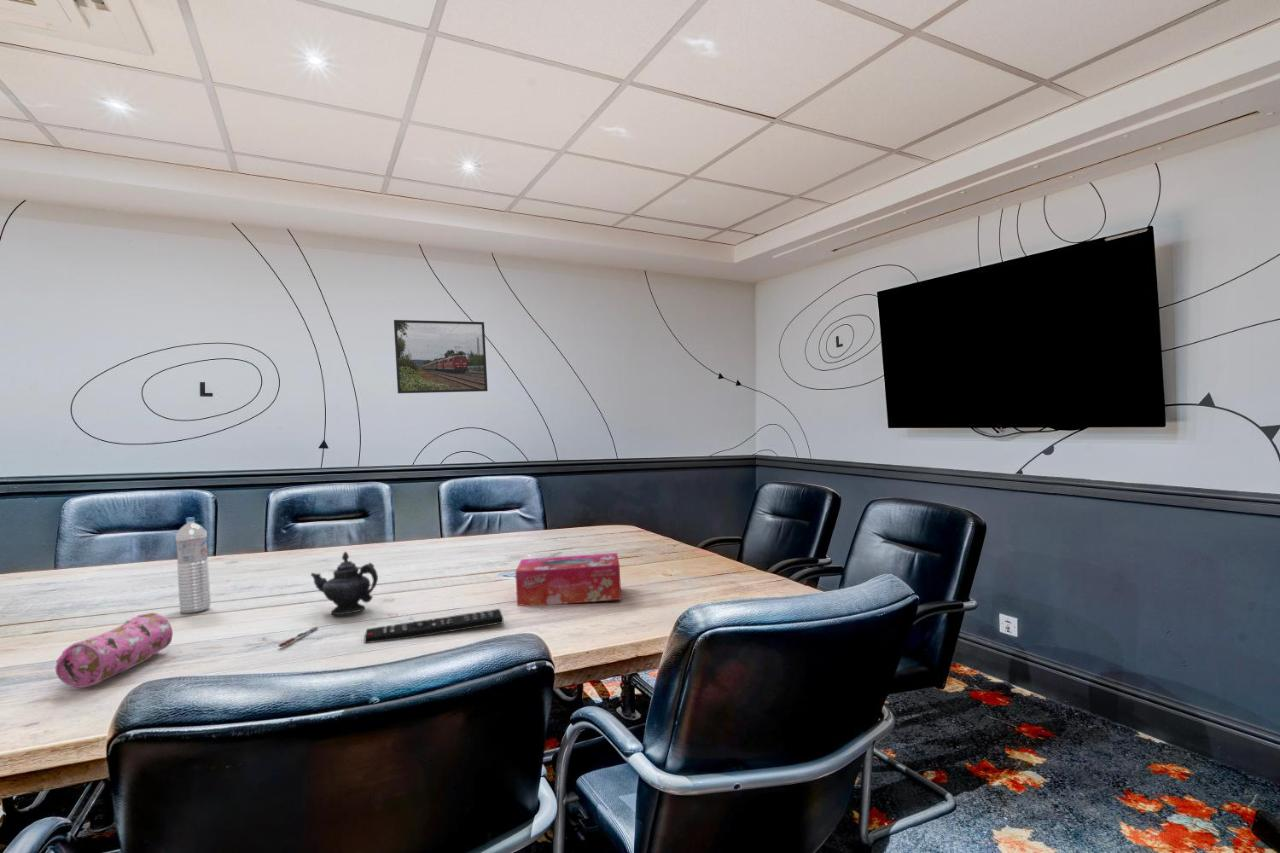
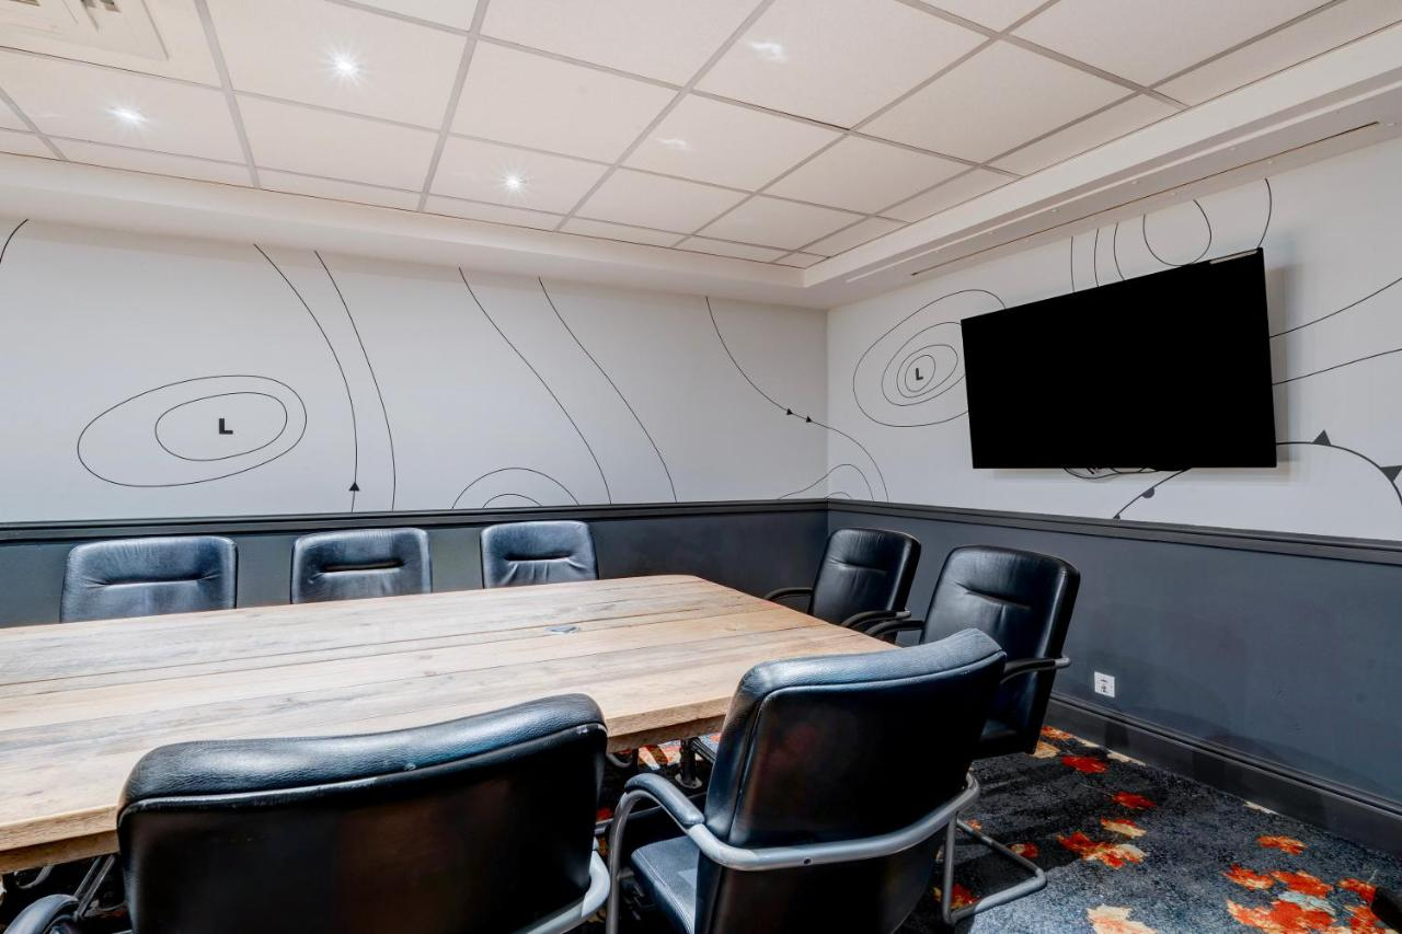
- tissue box [515,552,622,607]
- pen [277,626,319,648]
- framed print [393,319,488,394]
- remote control [363,608,504,644]
- teapot [310,550,379,616]
- pencil case [55,612,174,689]
- water bottle [174,516,212,614]
